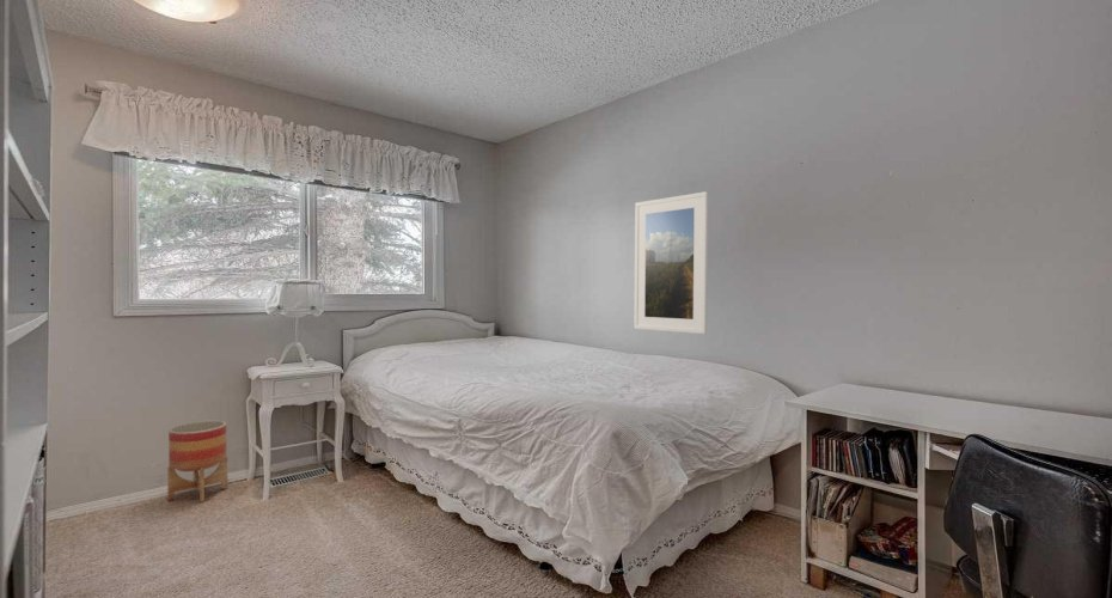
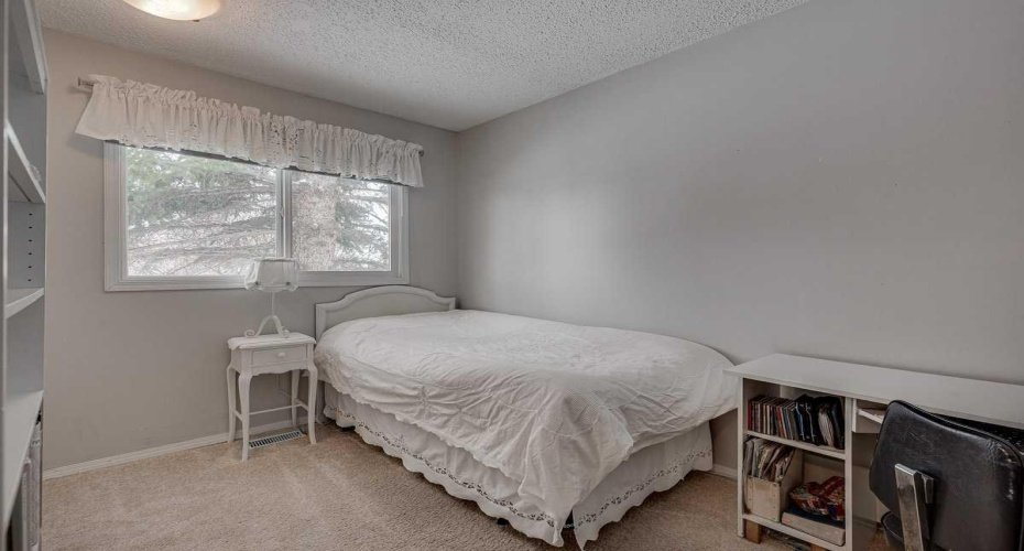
- planter [166,420,228,504]
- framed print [633,190,709,335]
